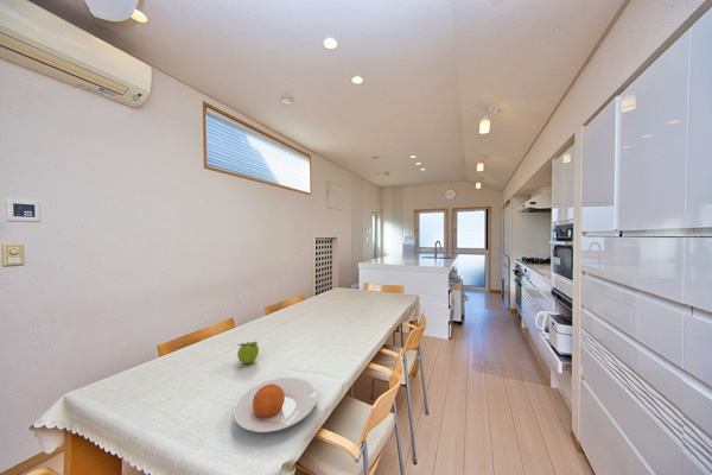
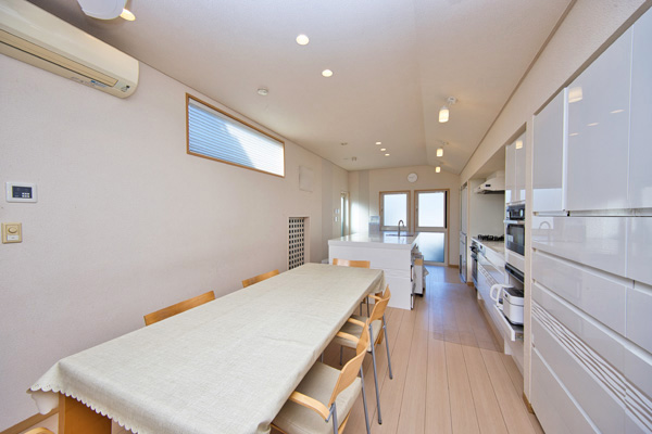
- plate [233,376,318,433]
- fruit [236,341,260,365]
